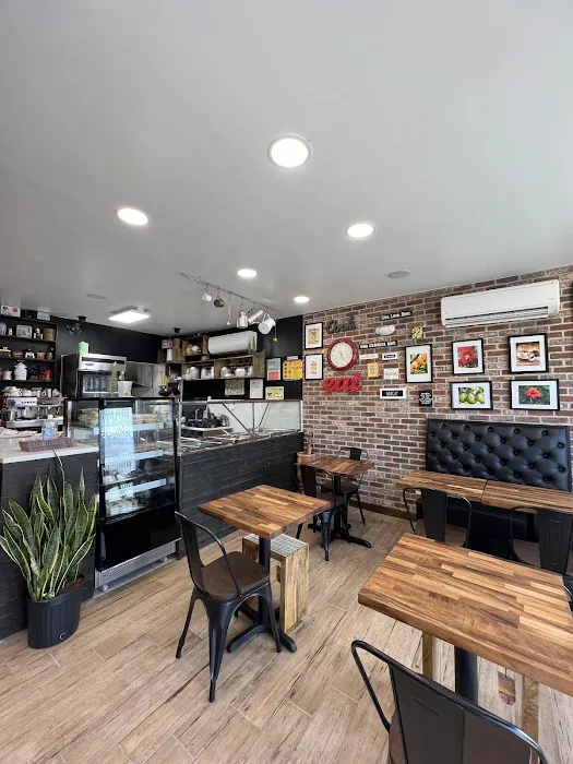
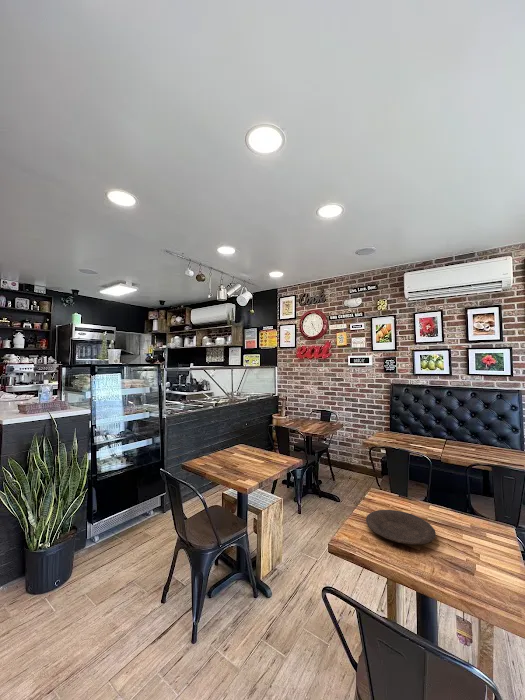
+ plate [365,509,437,546]
